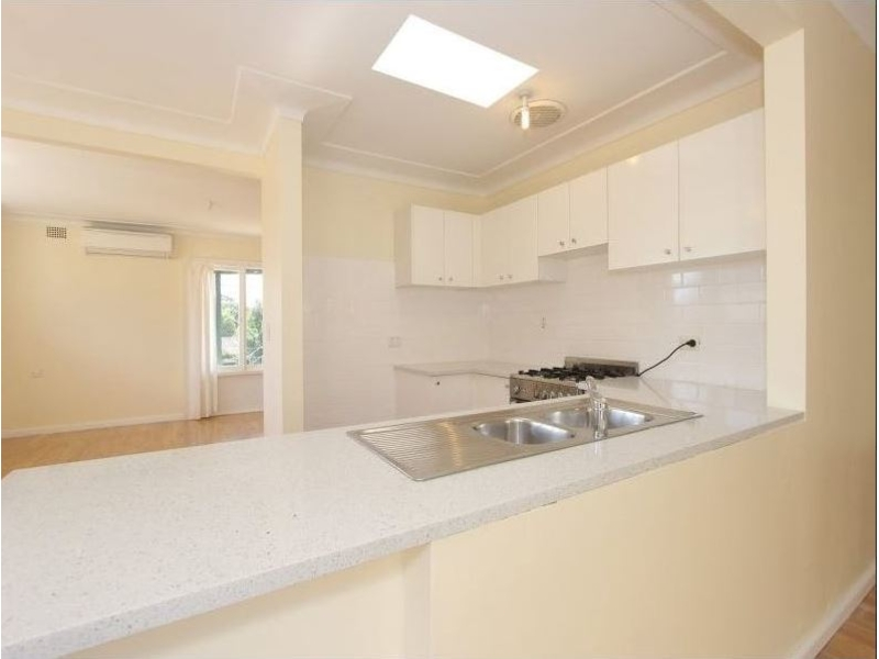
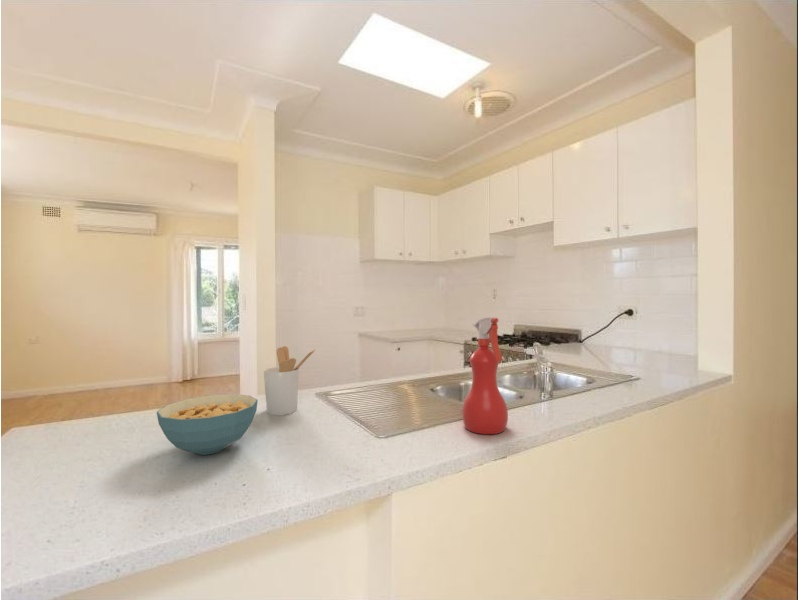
+ spray bottle [461,316,509,435]
+ cereal bowl [156,393,259,456]
+ utensil holder [263,345,316,416]
